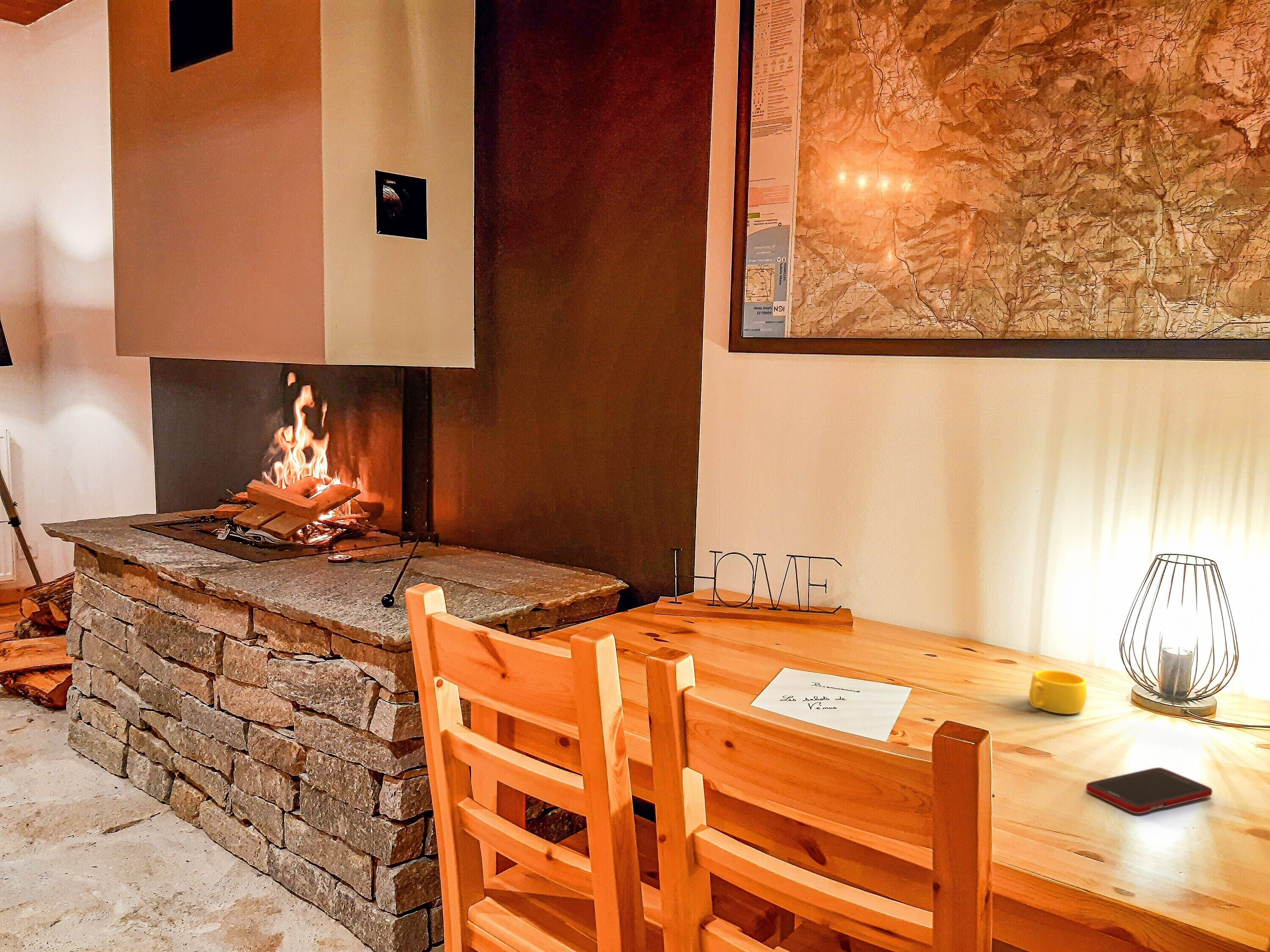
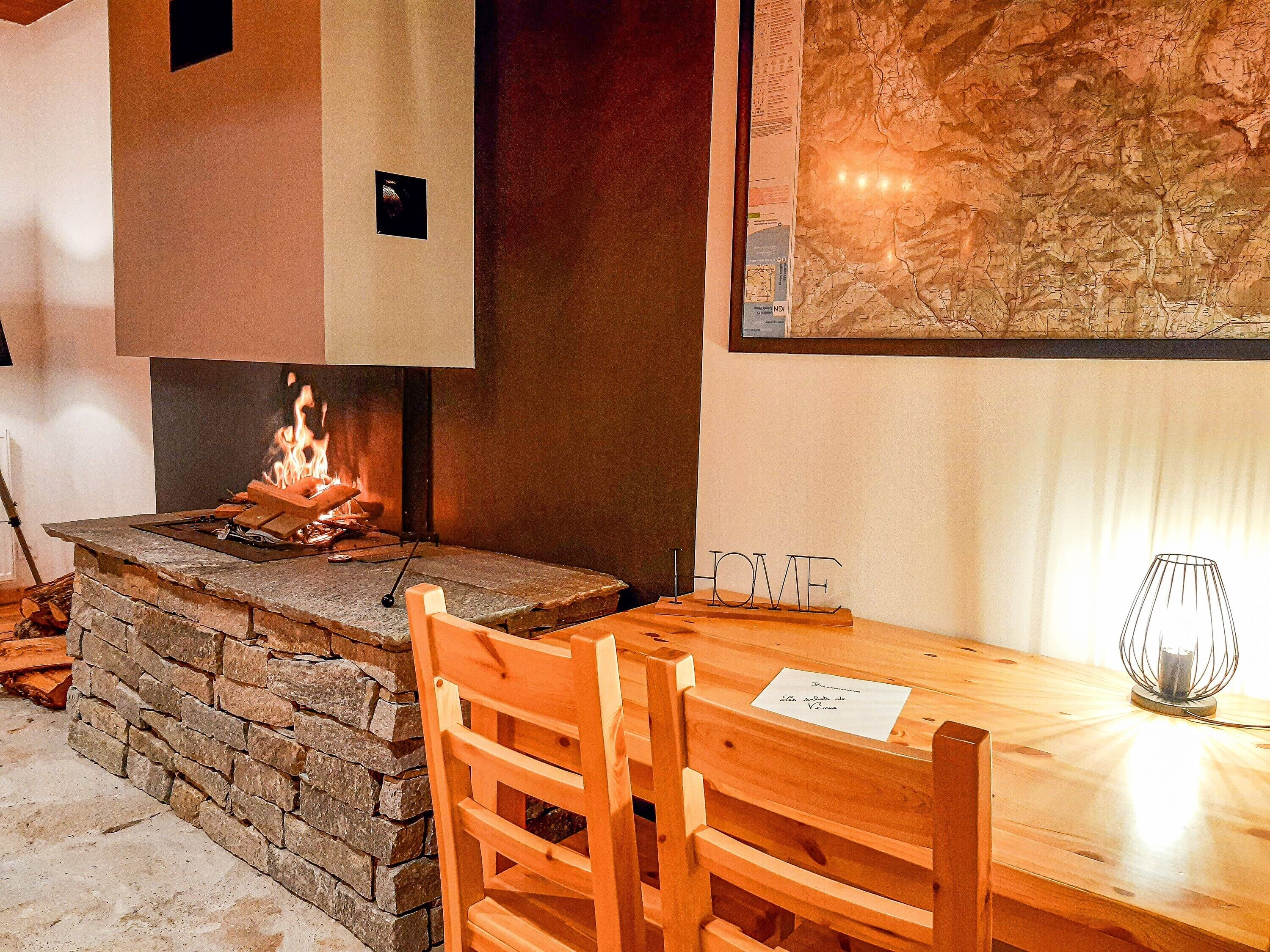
- cup [1029,669,1088,715]
- cell phone [1085,767,1213,814]
